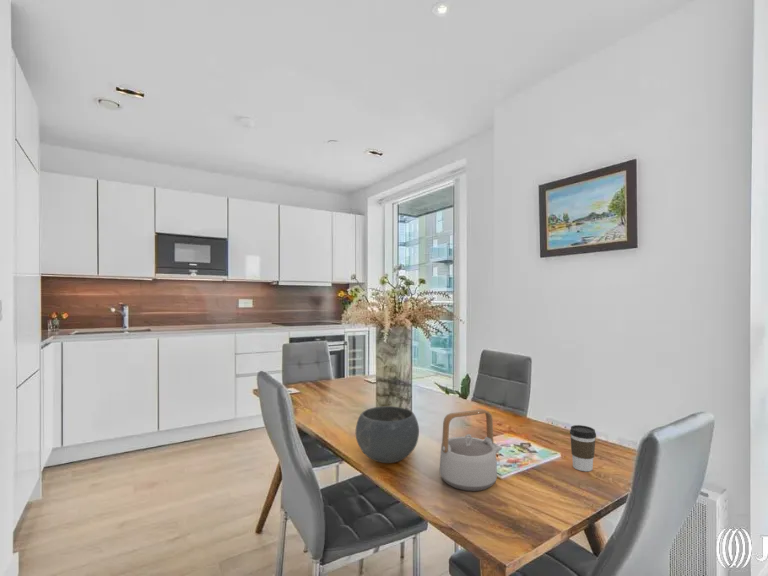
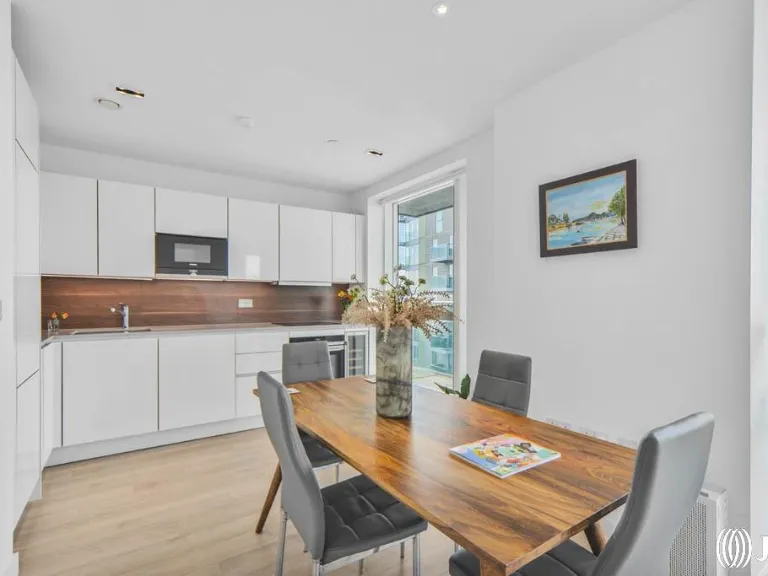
- teapot [439,408,503,492]
- bowl [355,405,420,464]
- coffee cup [569,424,597,472]
